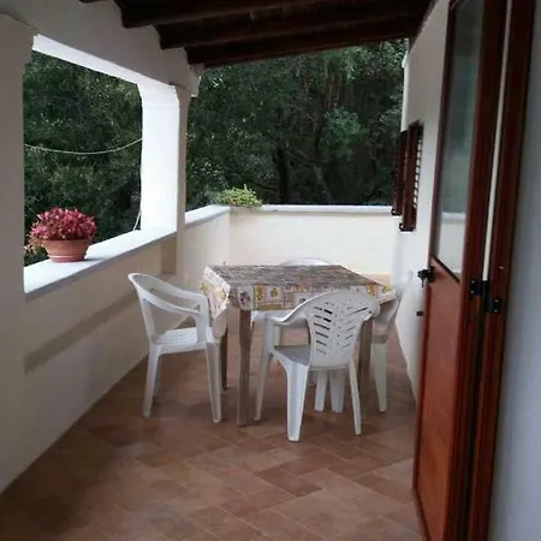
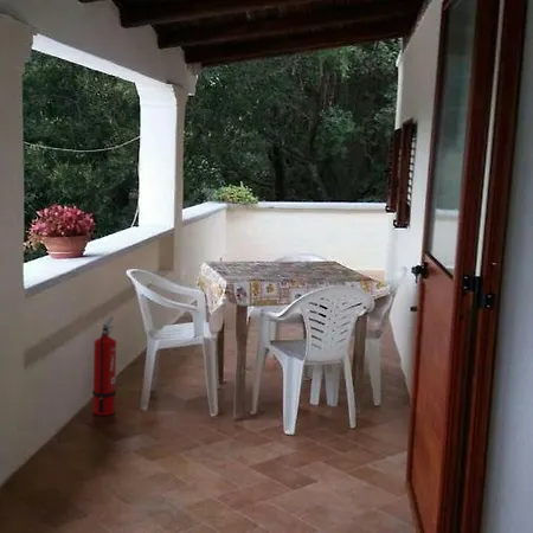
+ fire extinguisher [91,314,117,417]
